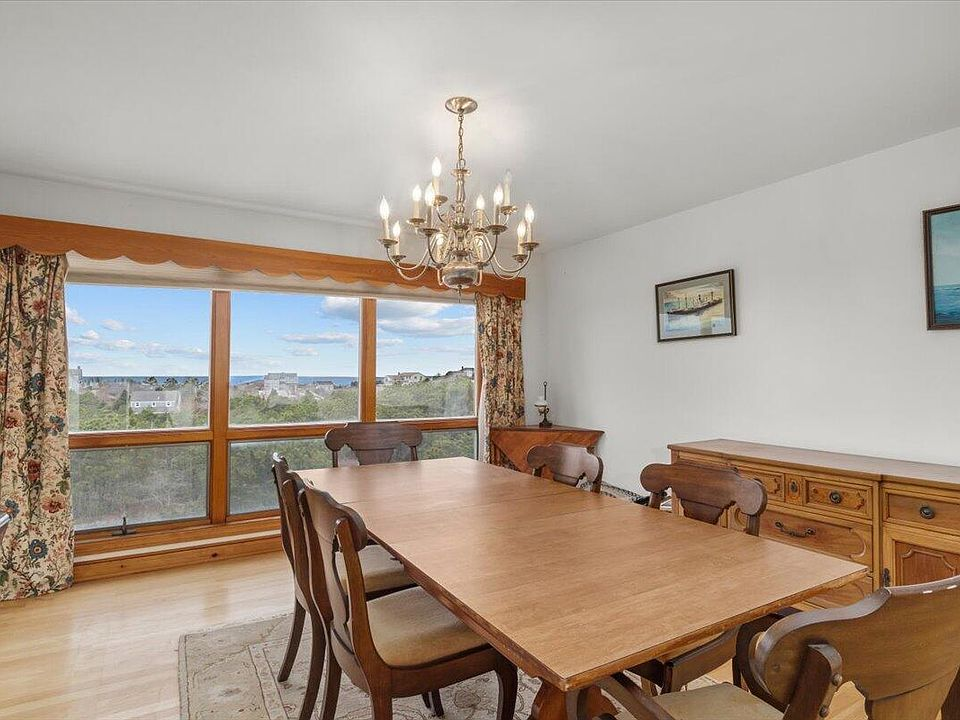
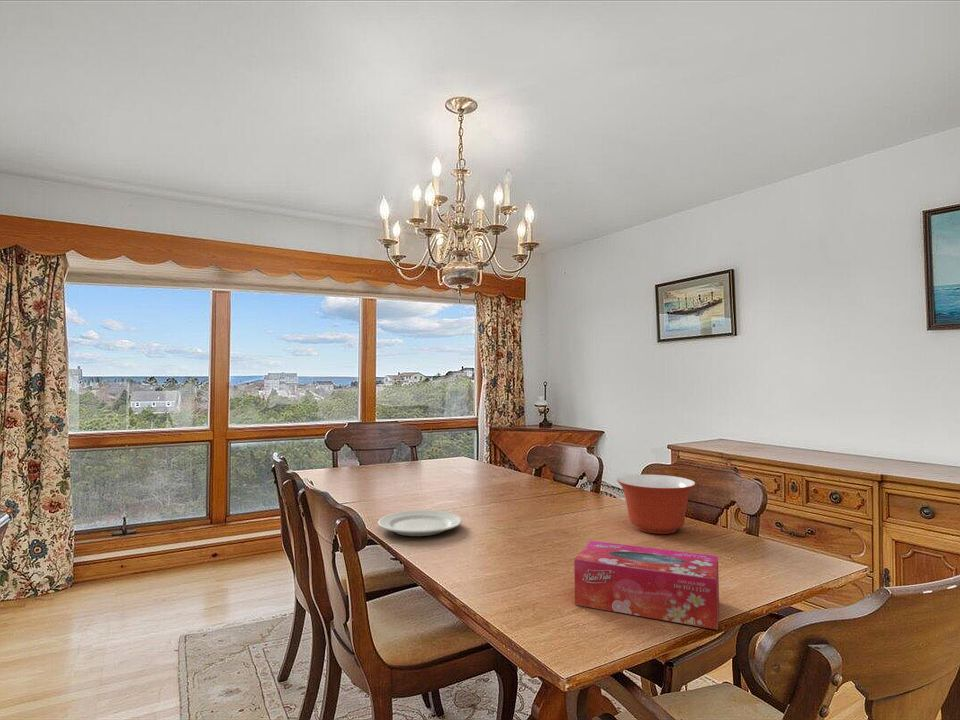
+ mixing bowl [616,474,697,535]
+ chinaware [377,509,463,537]
+ tissue box [573,540,720,631]
